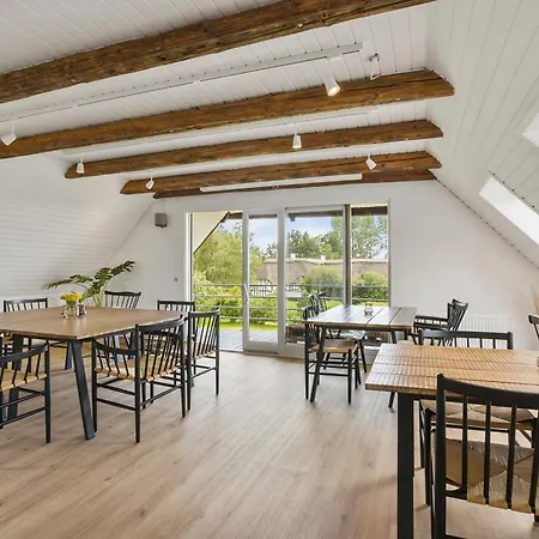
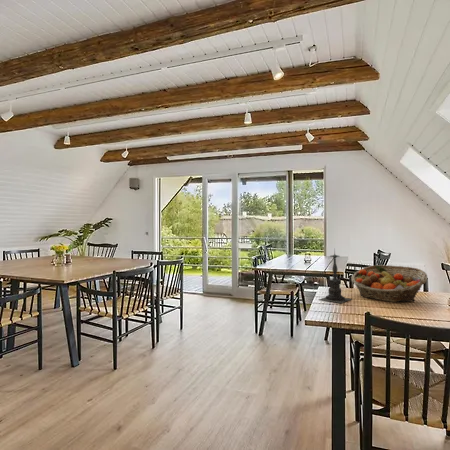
+ fruit basket [350,264,428,303]
+ candle holder [318,248,352,304]
